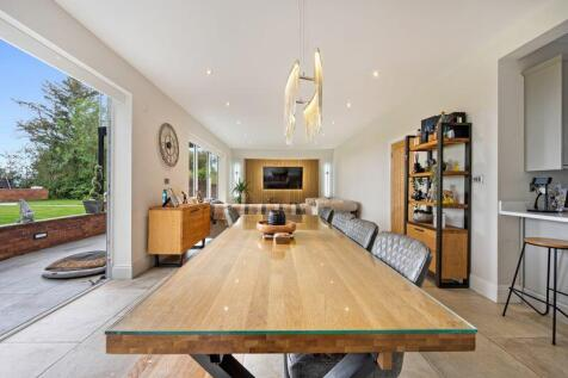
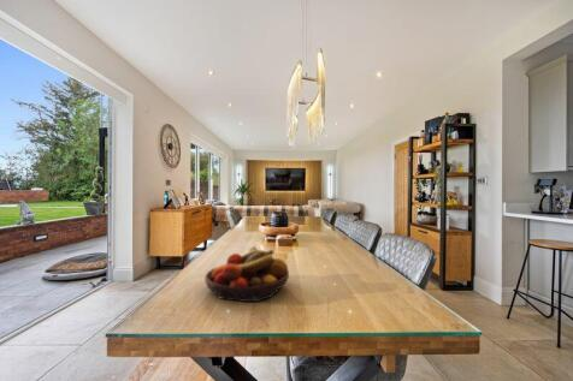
+ fruit bowl [203,245,290,303]
